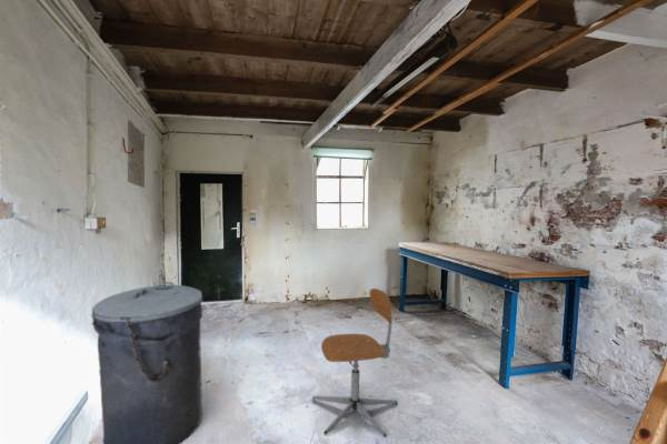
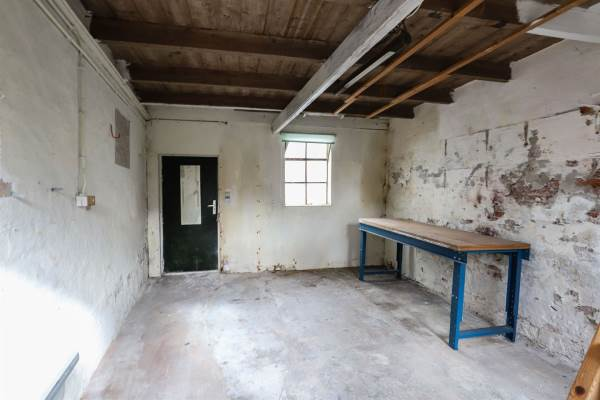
- trash can [90,281,203,444]
- office chair [311,287,398,438]
